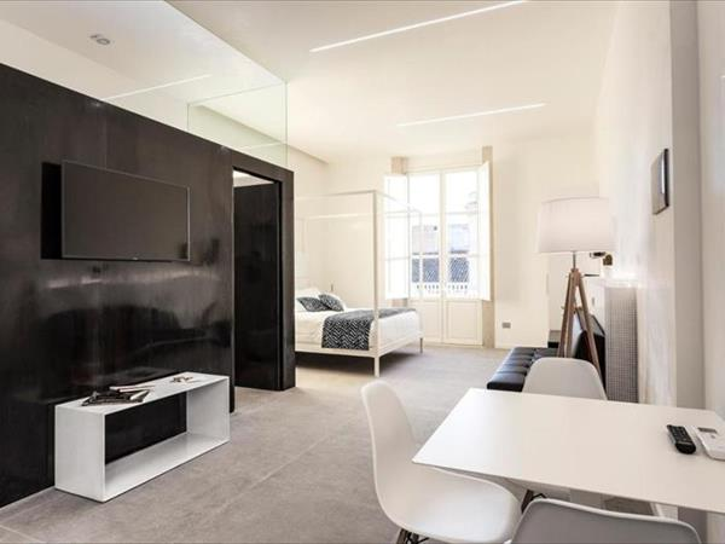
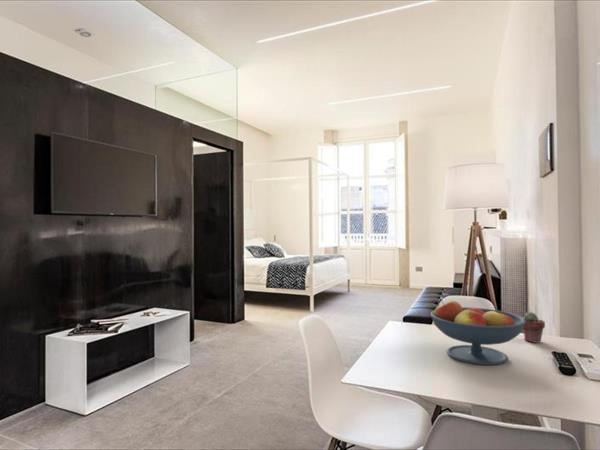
+ fruit bowl [430,300,526,366]
+ potted succulent [521,311,546,344]
